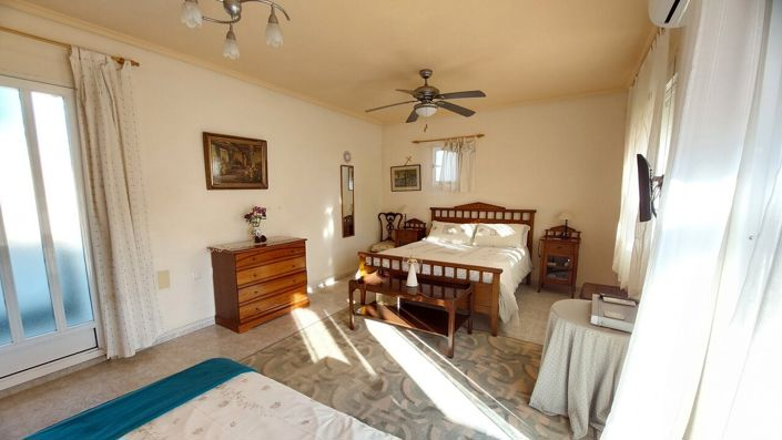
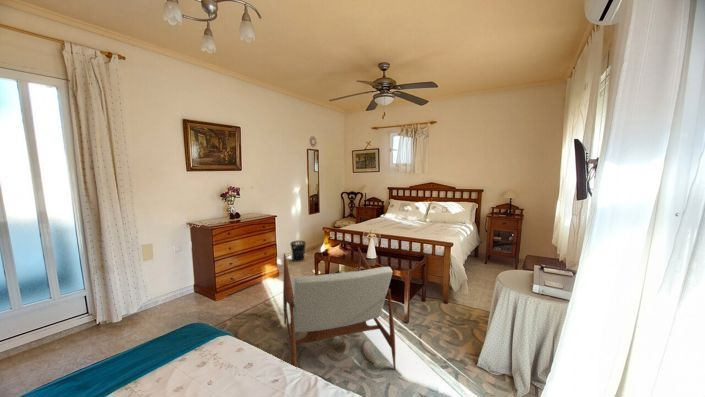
+ wastebasket [289,240,307,263]
+ armchair [282,246,397,371]
